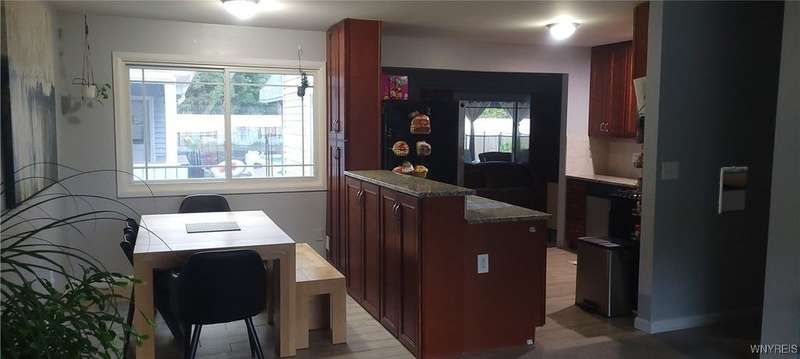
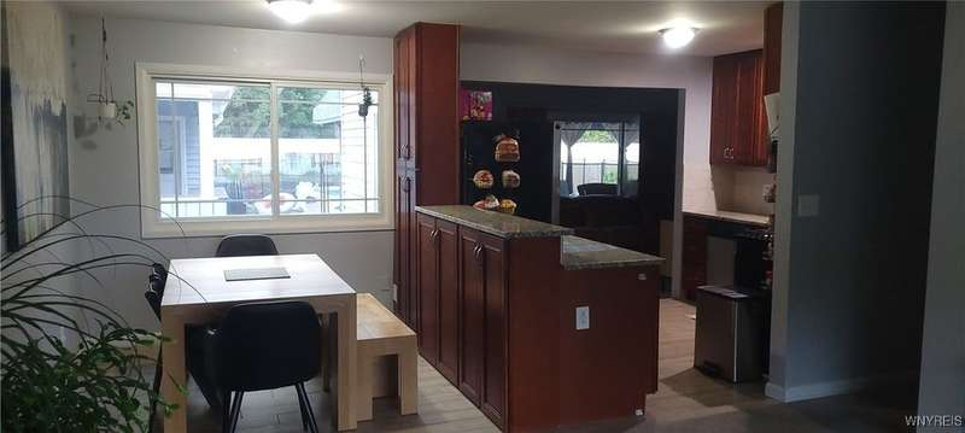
- calendar [718,166,749,214]
